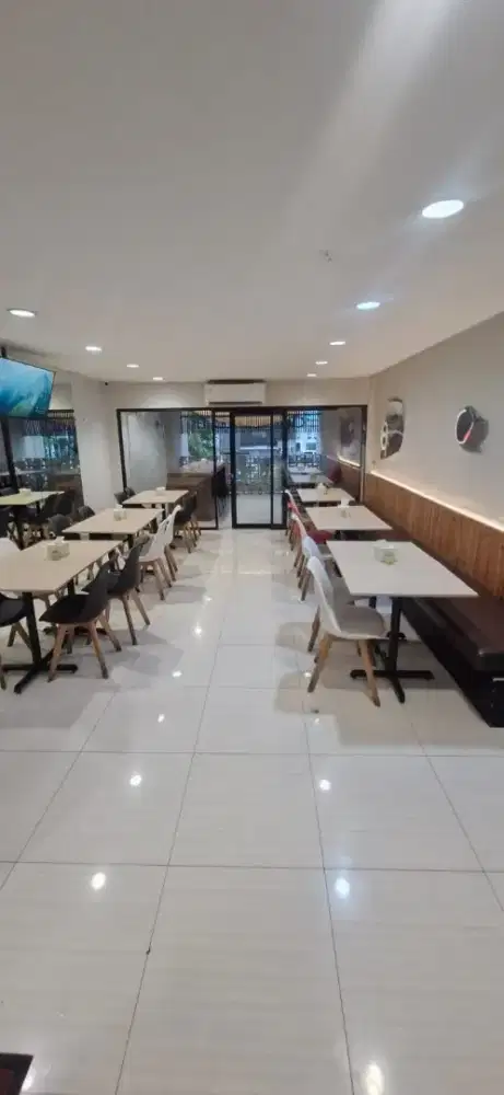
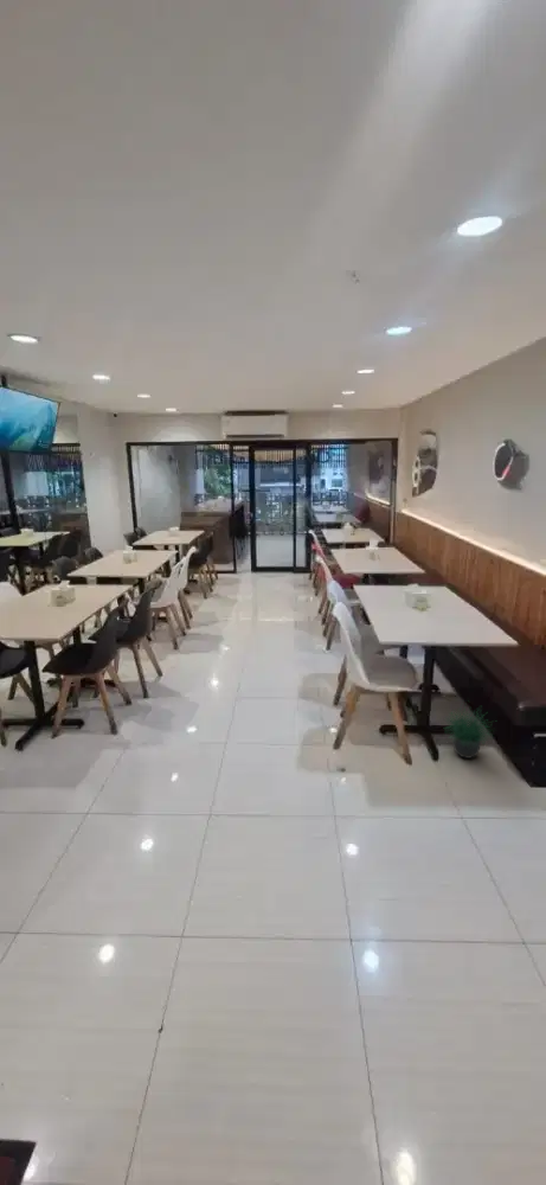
+ potted plant [438,698,497,760]
